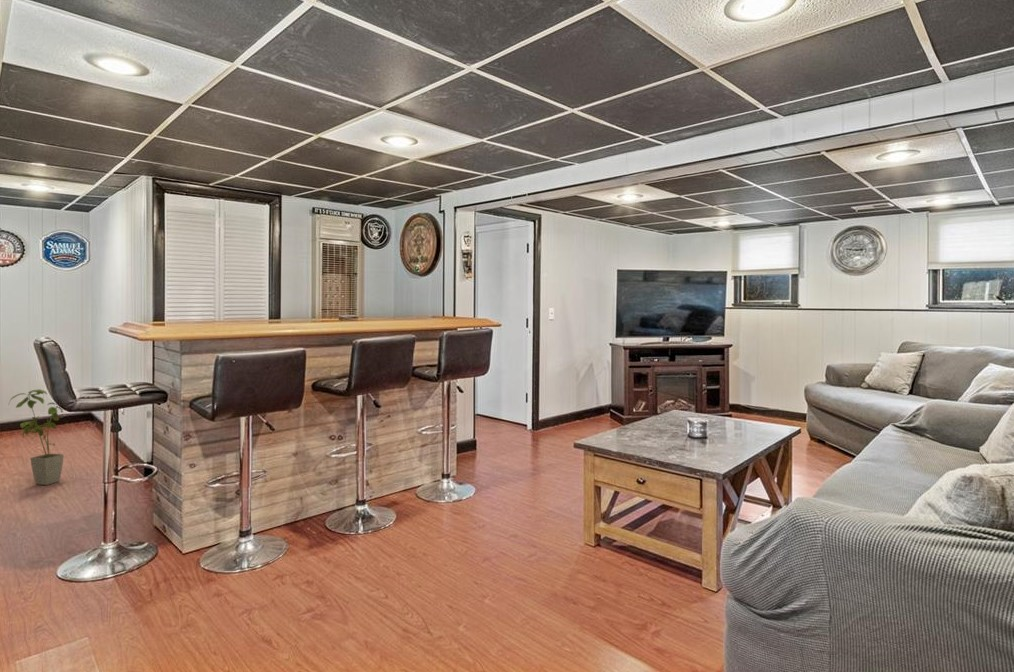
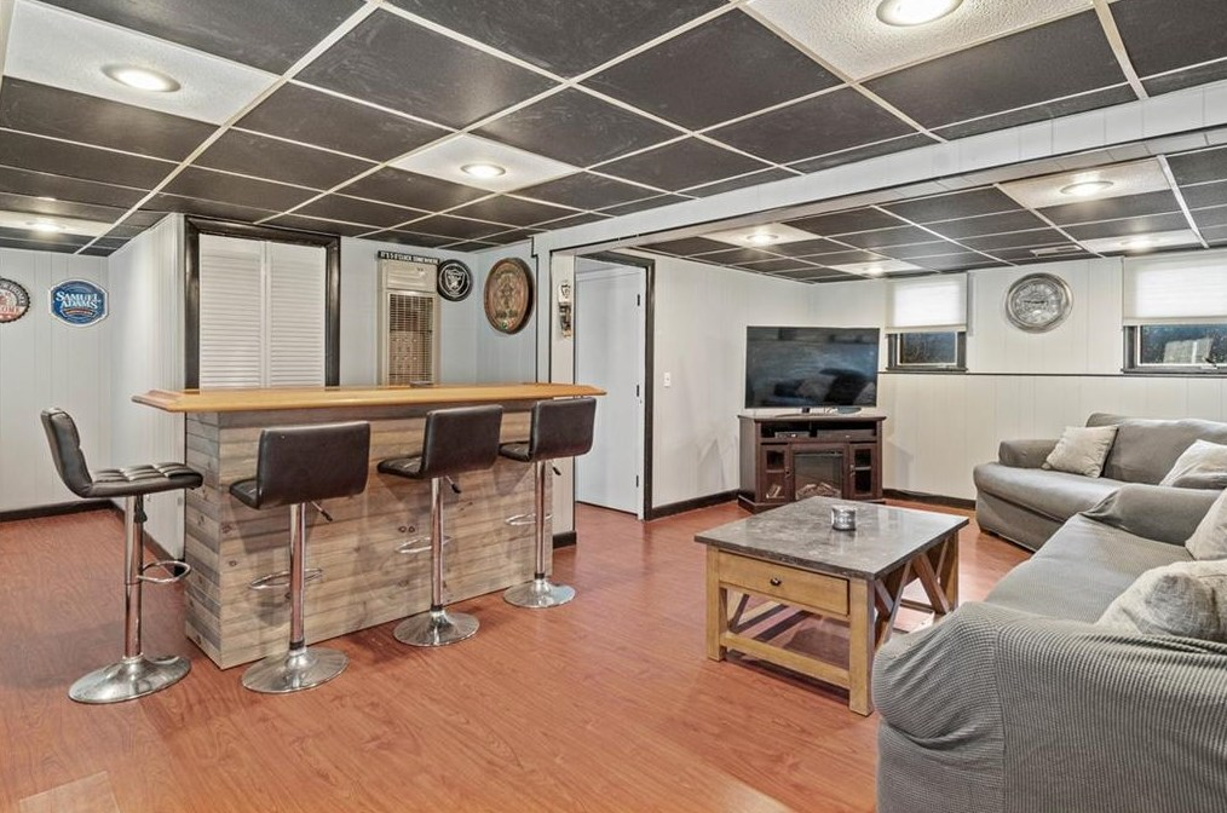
- house plant [7,389,65,486]
